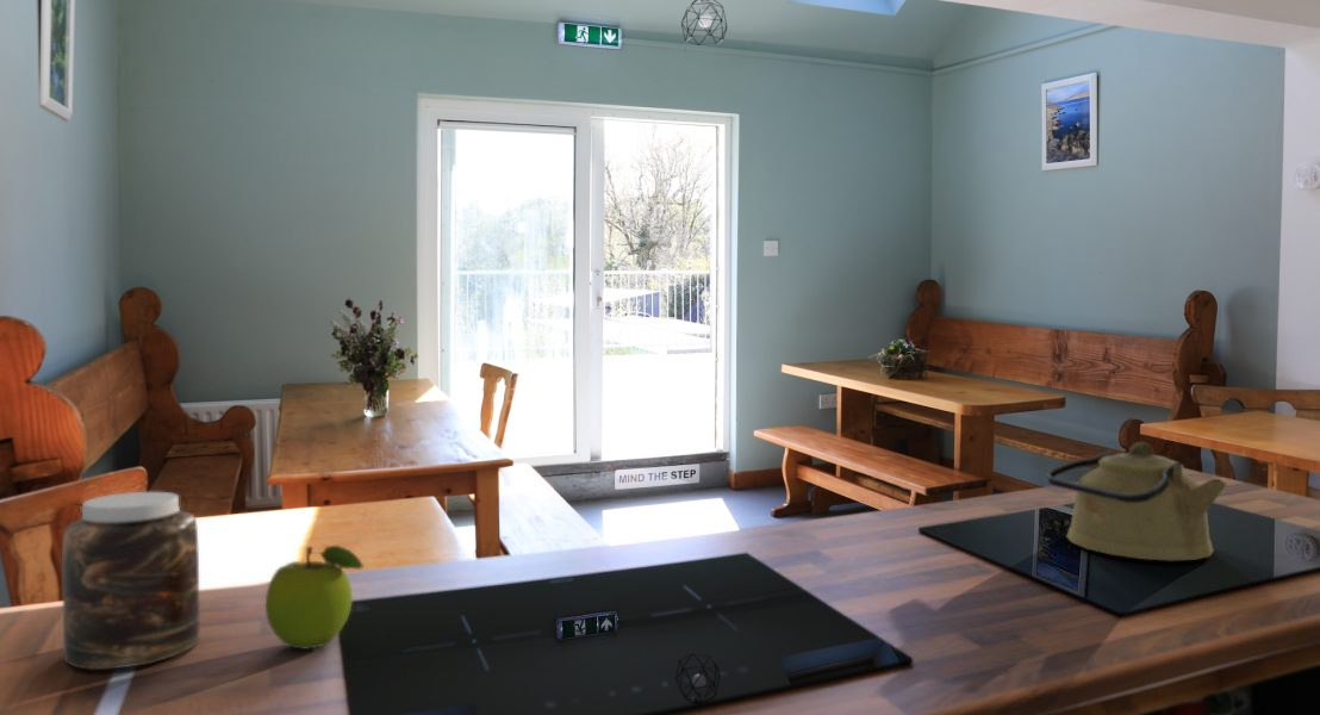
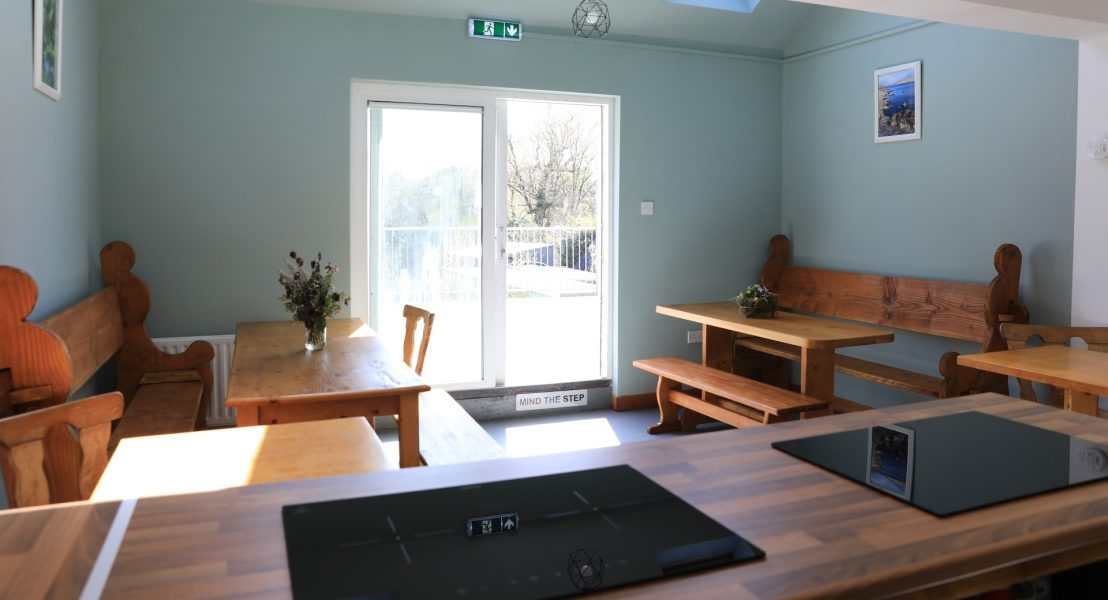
- kettle [1046,441,1228,562]
- jar [61,491,200,671]
- fruit [264,545,365,651]
